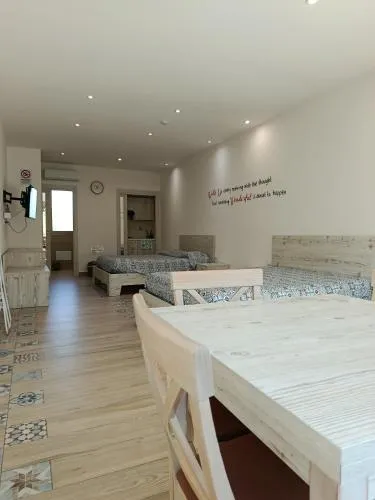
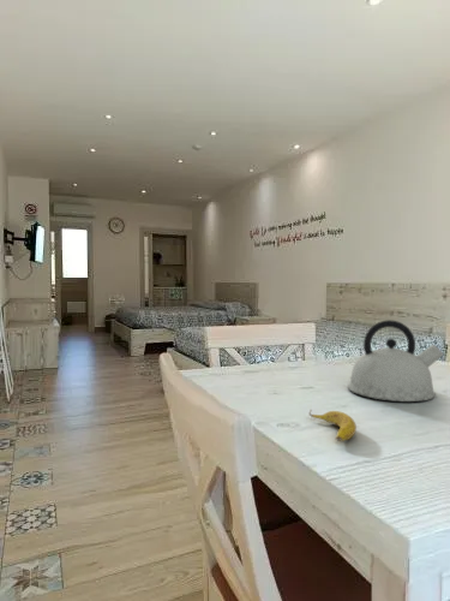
+ kettle [347,319,444,403]
+ banana [307,409,358,442]
